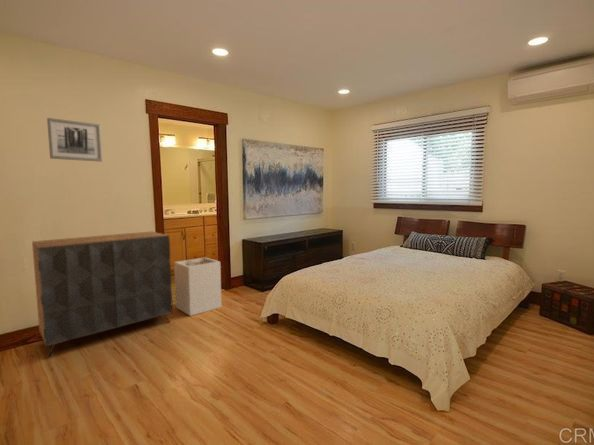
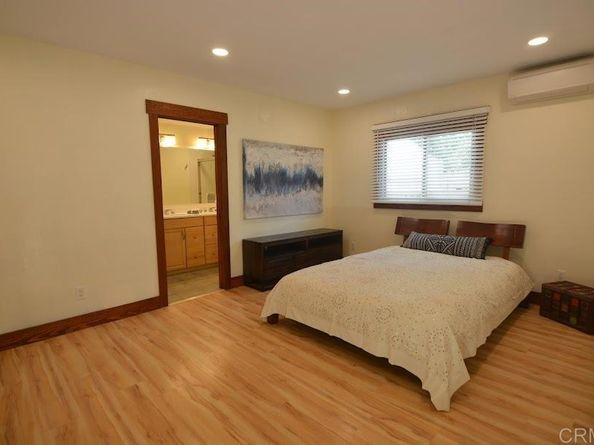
- laundry hamper [173,256,223,317]
- dresser [31,230,173,358]
- wall art [46,117,103,163]
